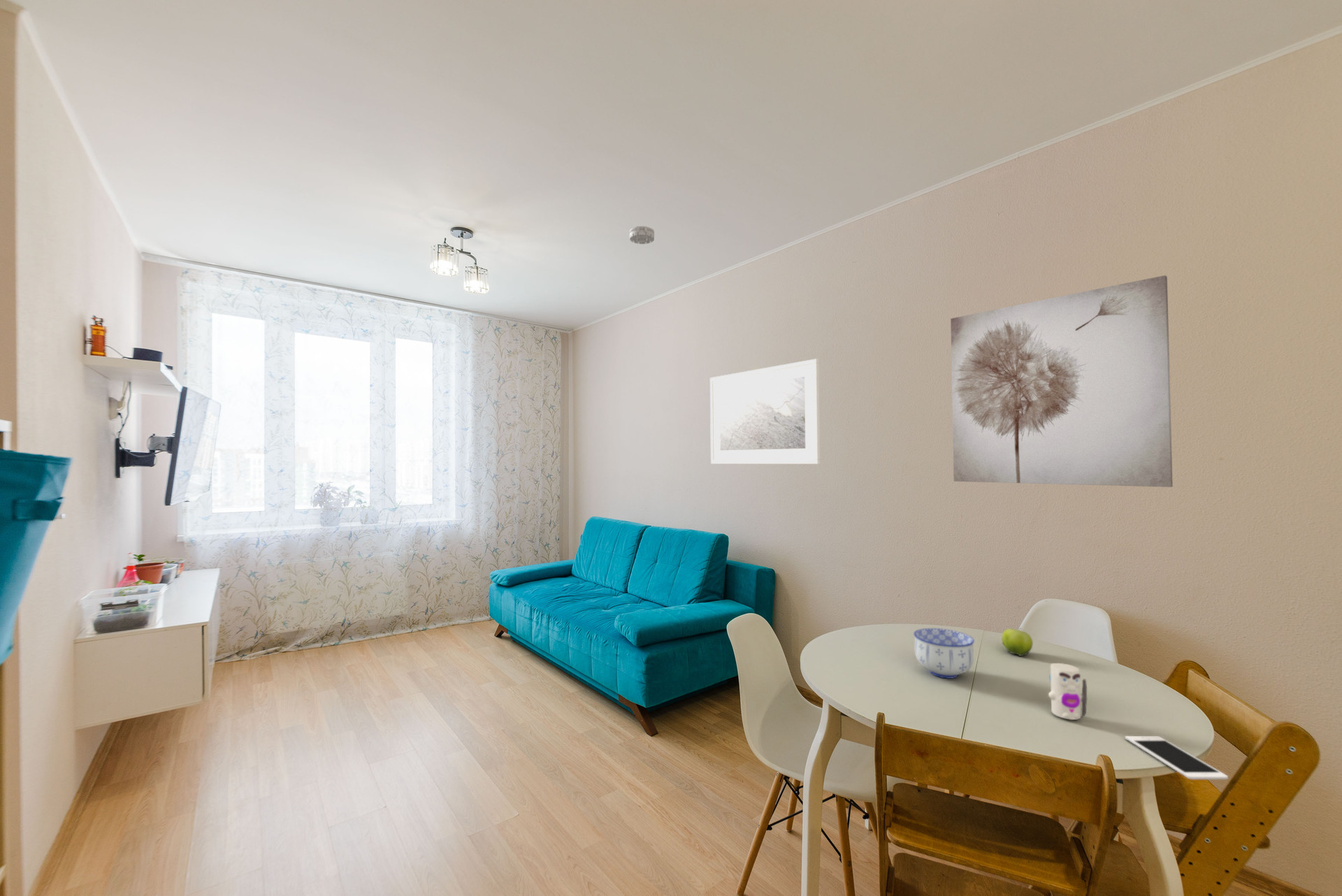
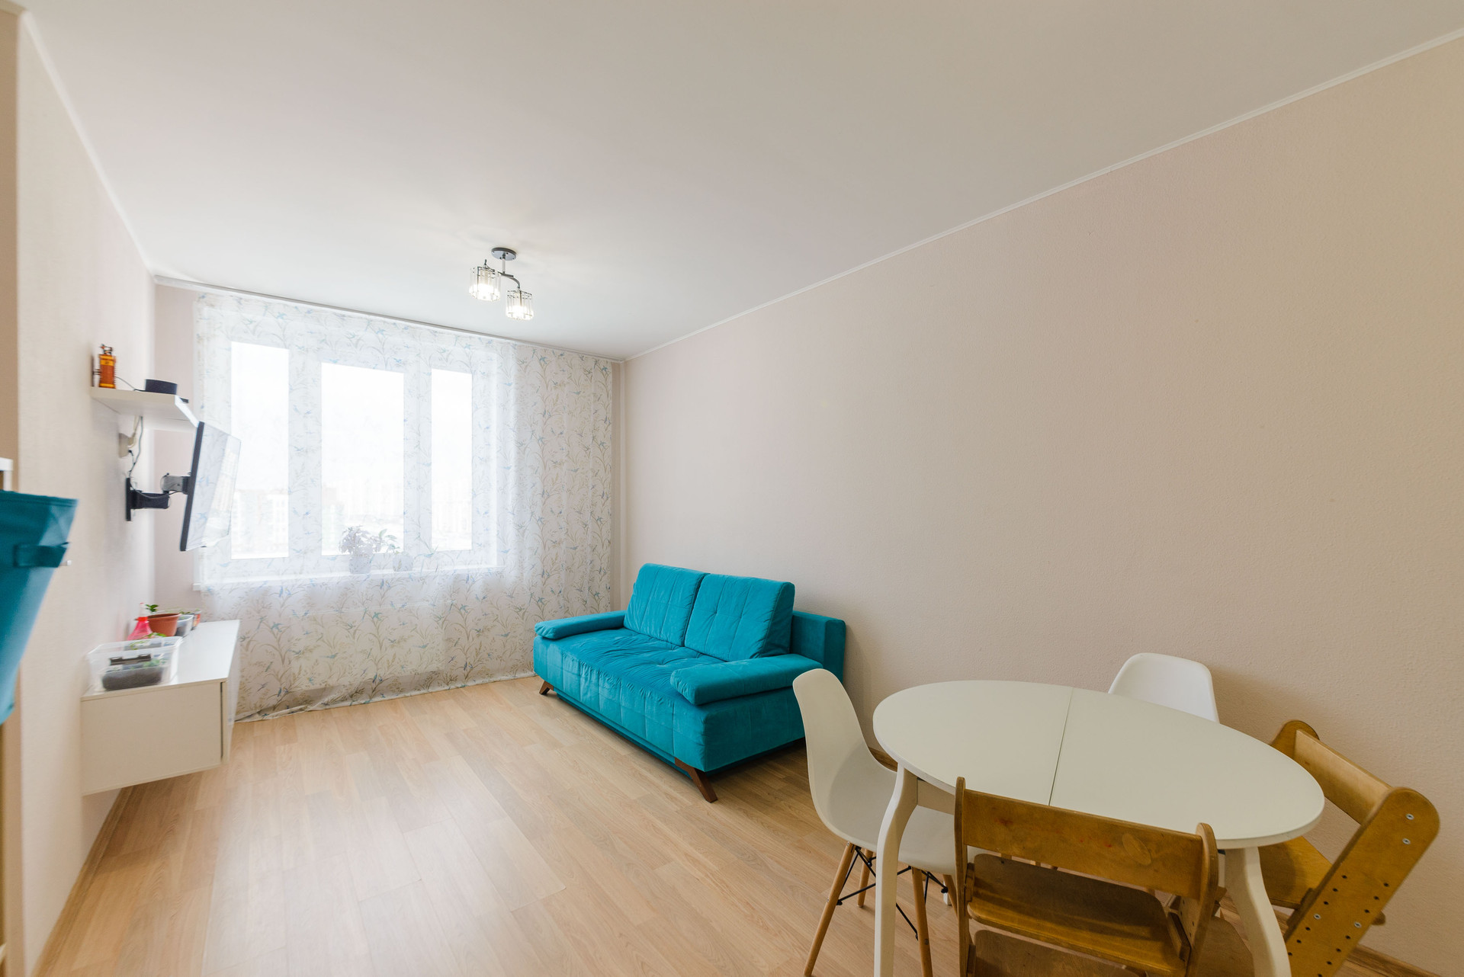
- cell phone [1125,735,1229,780]
- wall art [950,275,1174,488]
- bowl [913,628,975,679]
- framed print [709,358,821,465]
- smoke detector [629,225,655,245]
- toy [1048,663,1088,721]
- fruit [1001,627,1034,657]
